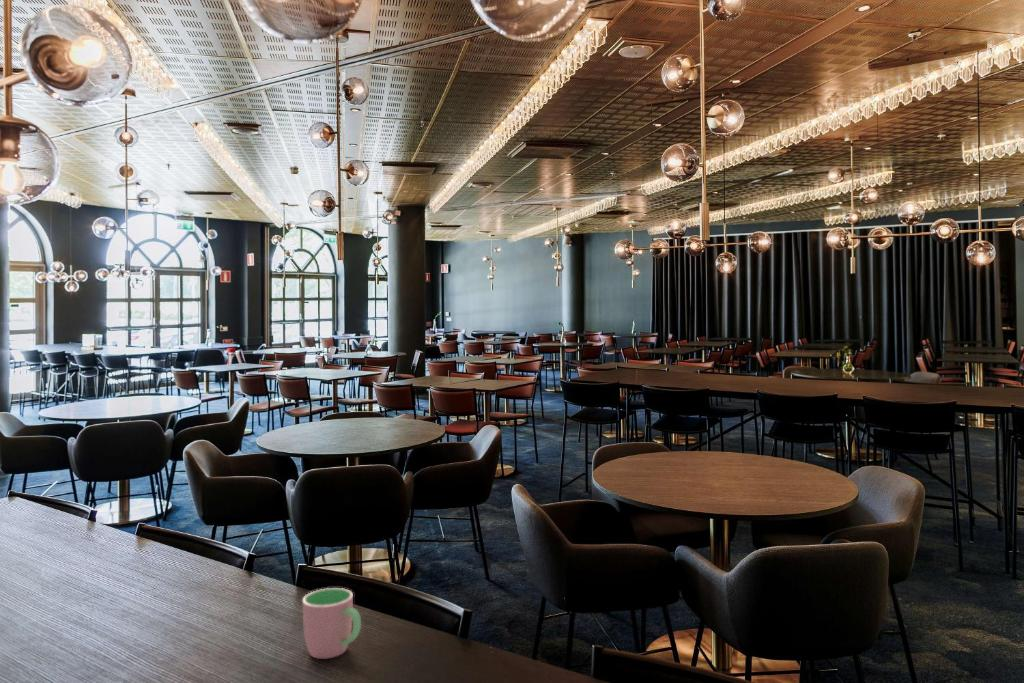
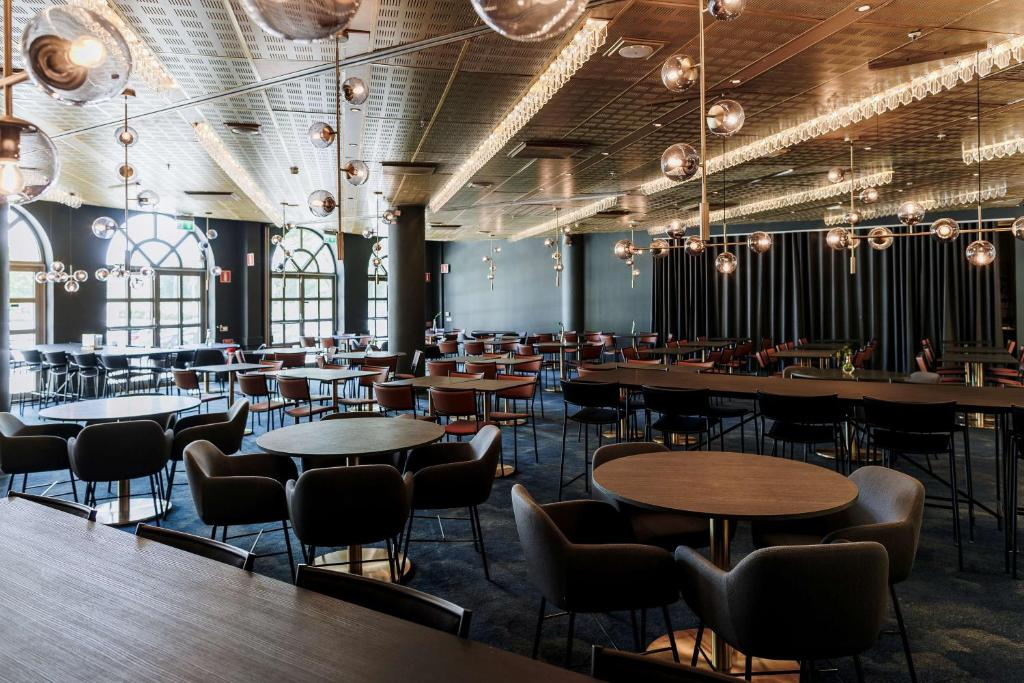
- cup [302,587,362,660]
